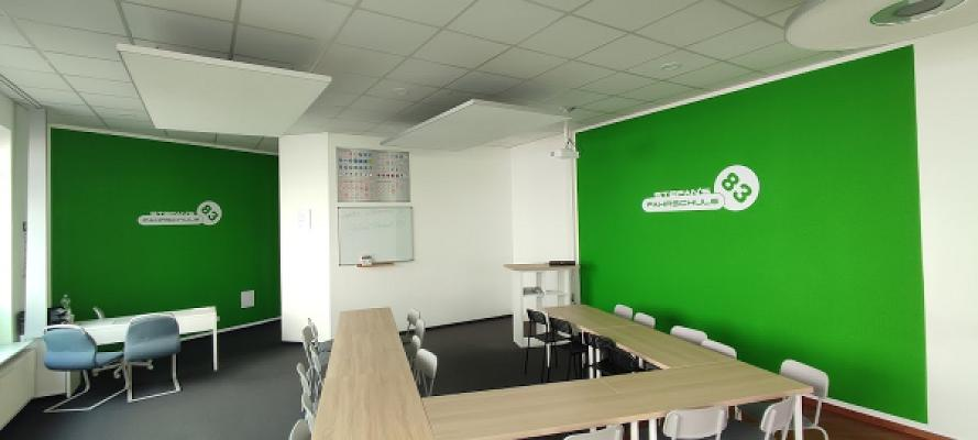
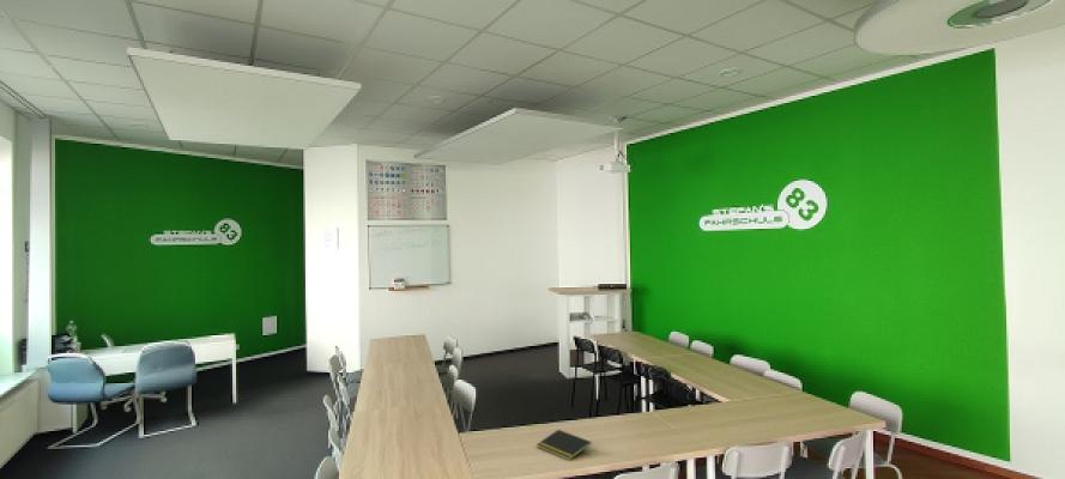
+ notepad [535,429,593,461]
